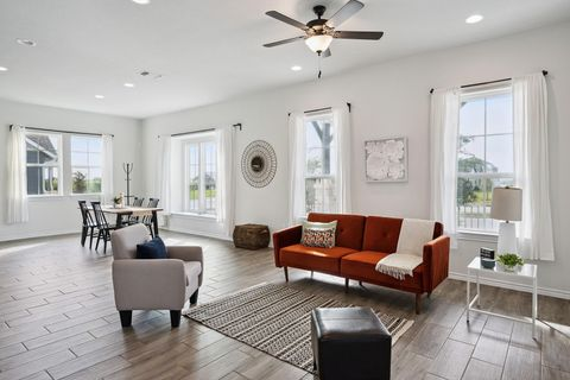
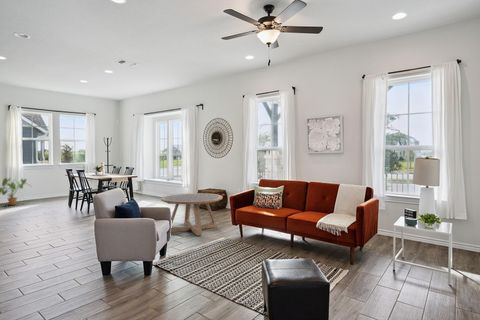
+ coffee table [160,192,224,237]
+ house plant [0,177,32,206]
